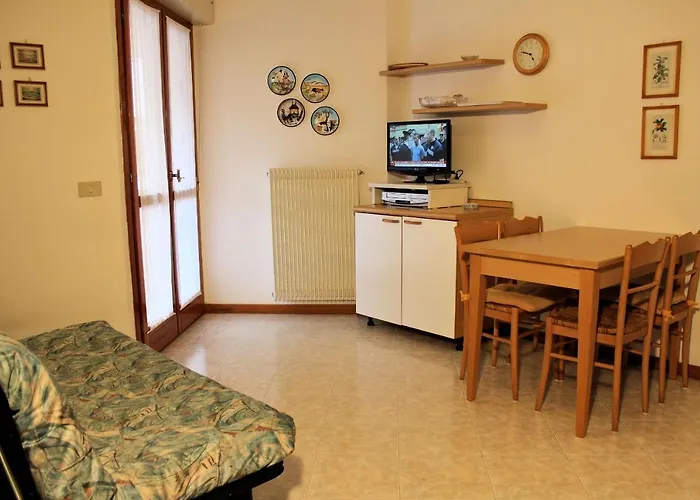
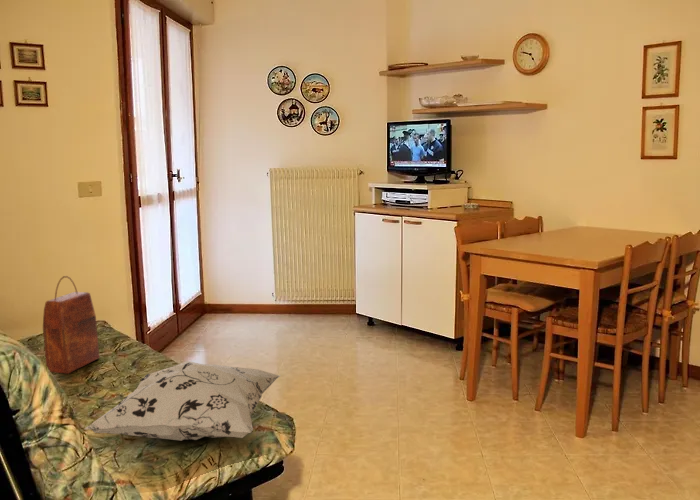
+ decorative pillow [84,360,281,442]
+ handbag [42,275,100,375]
